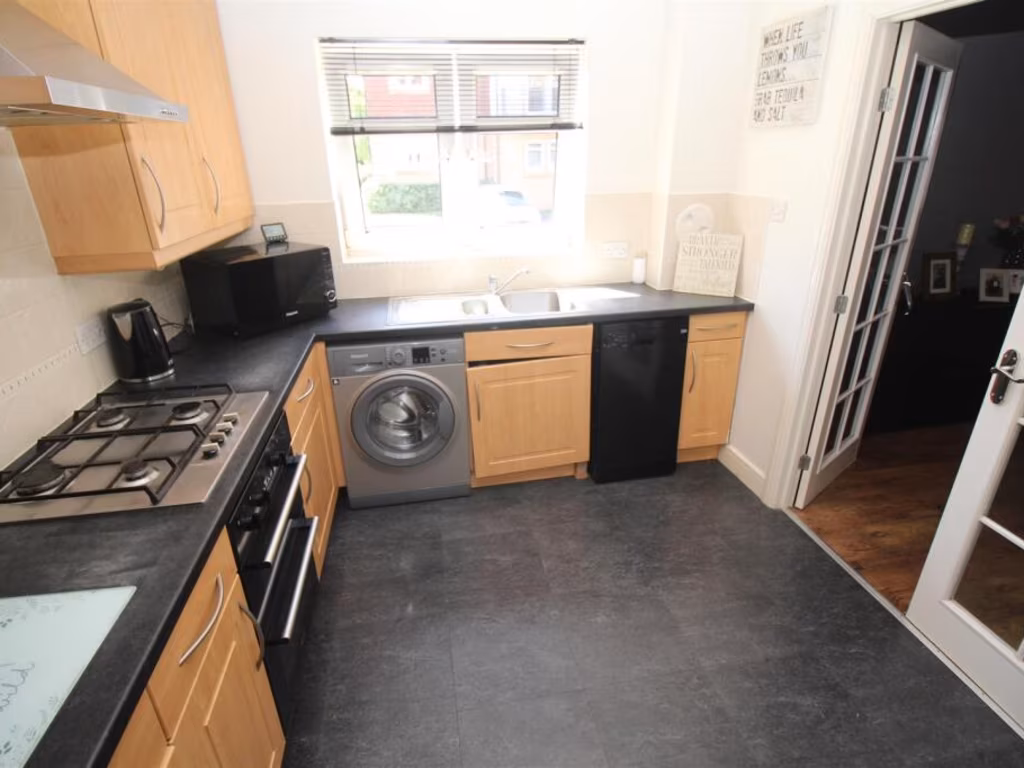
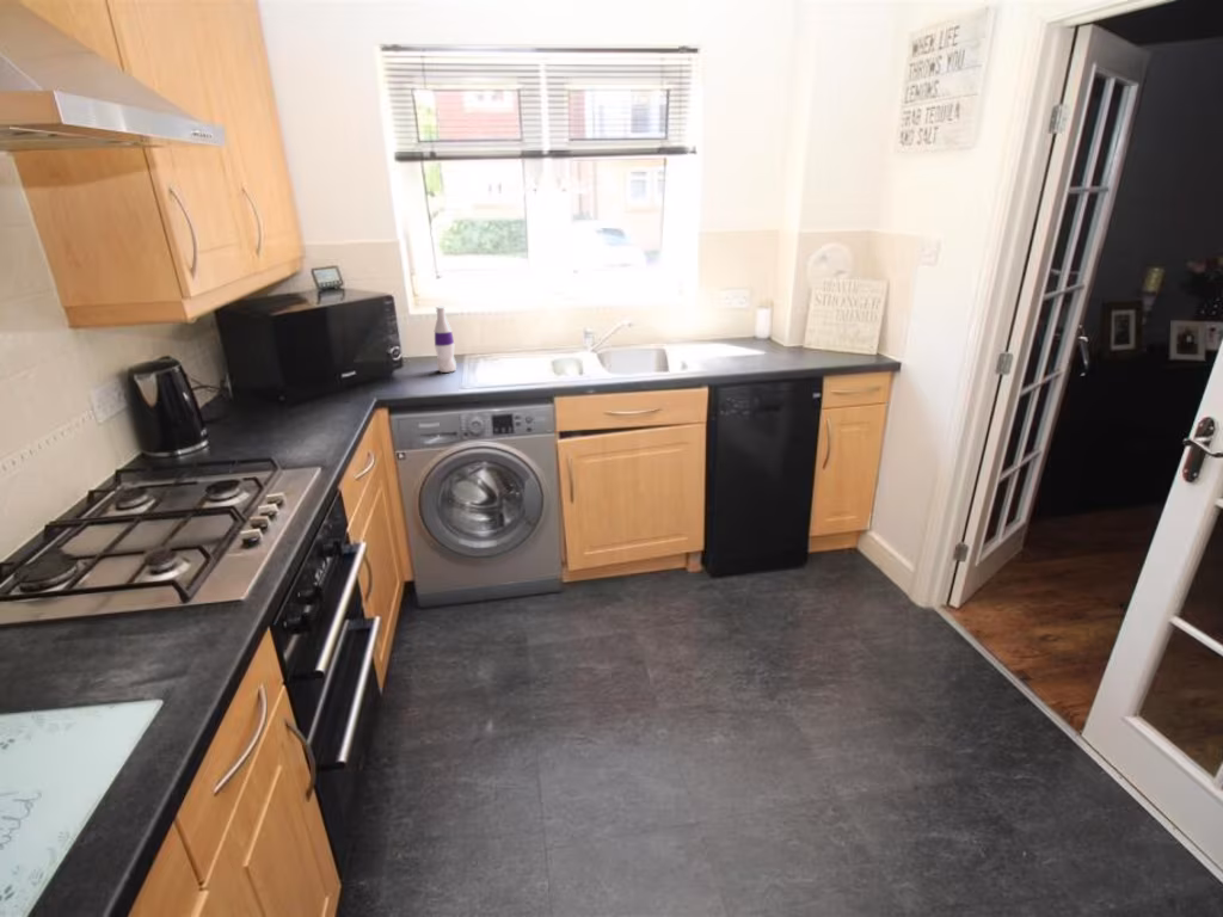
+ bottle [434,304,457,374]
